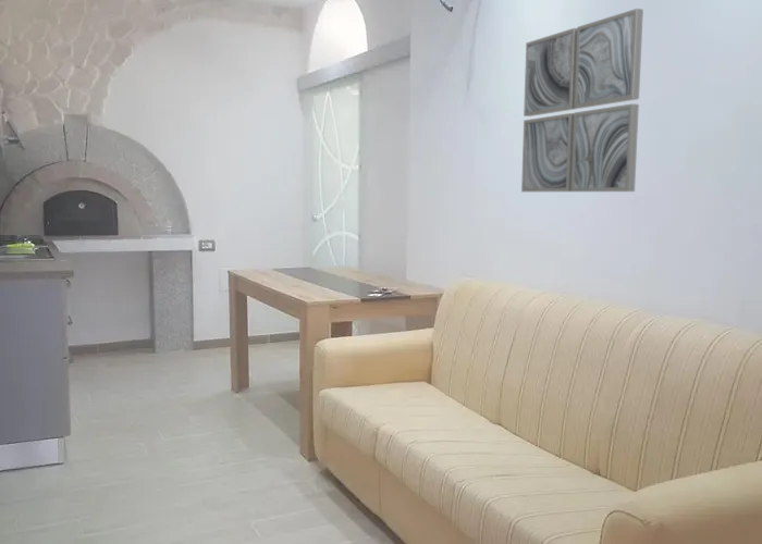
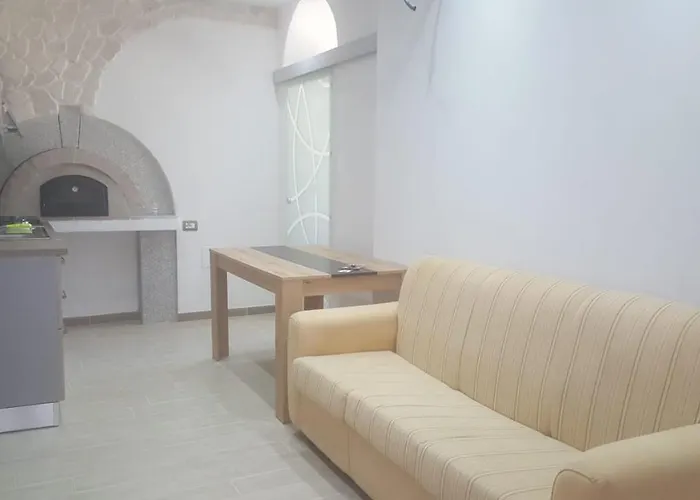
- wall art [520,8,644,193]
